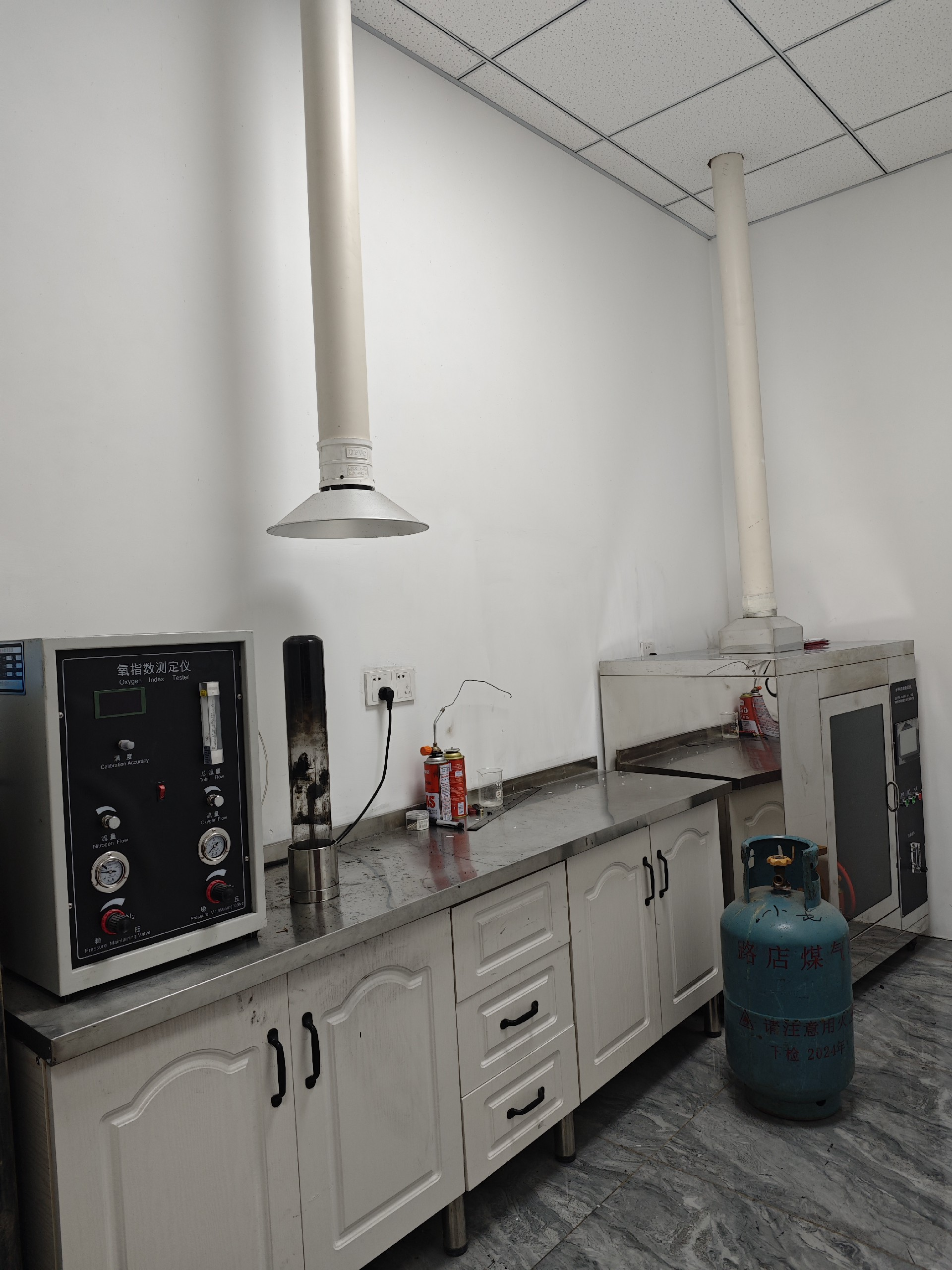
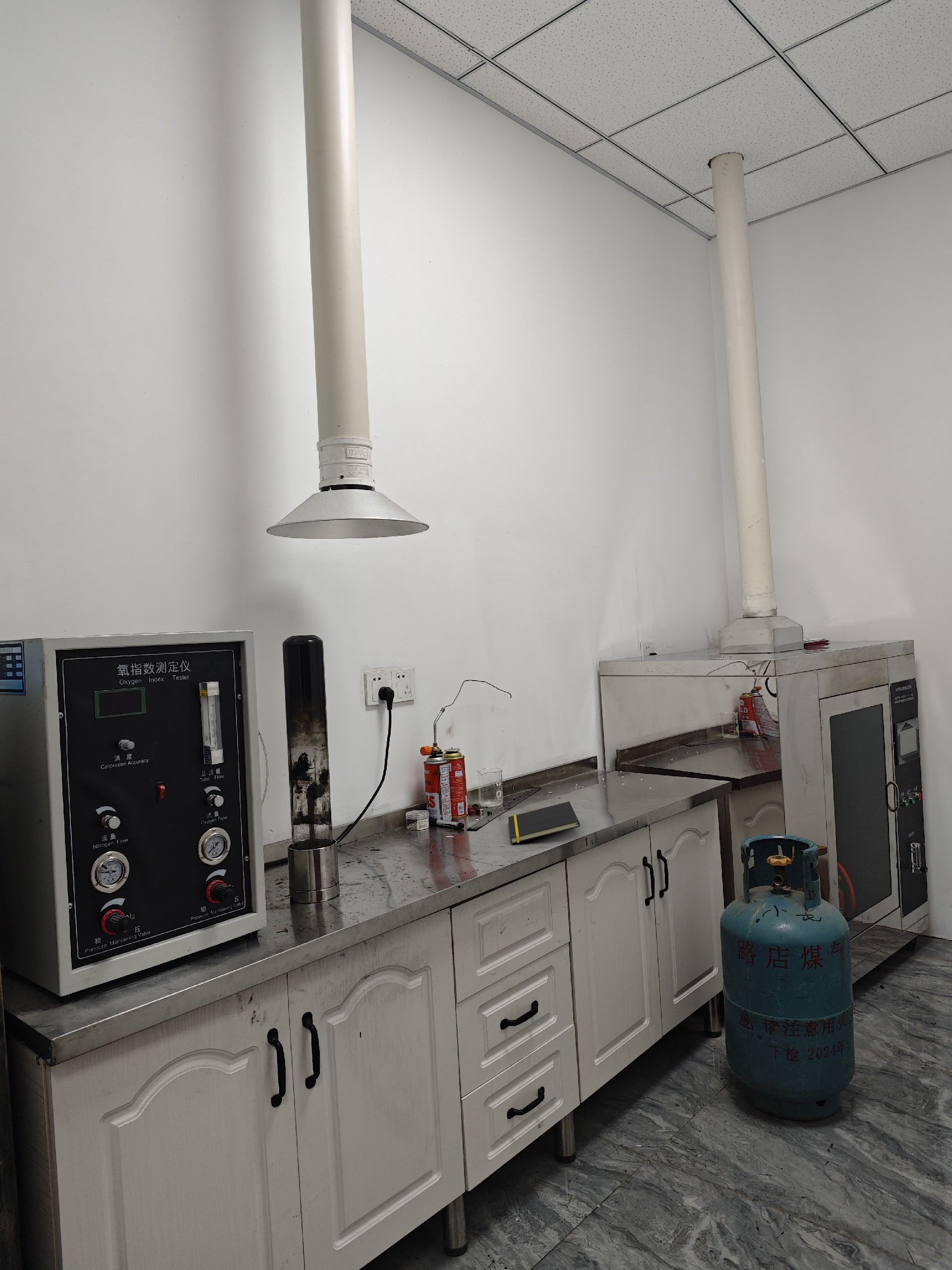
+ notepad [508,801,581,844]
